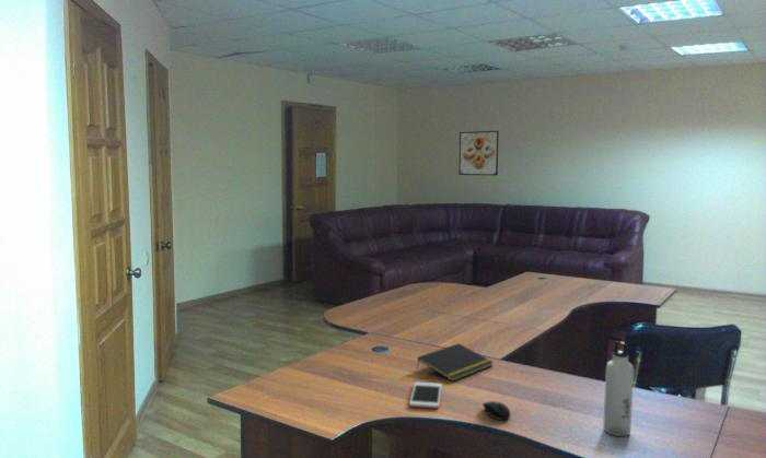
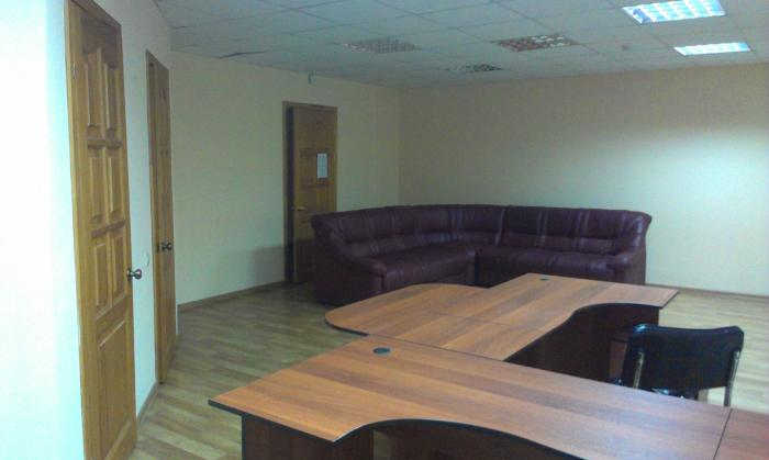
- cell phone [408,381,443,410]
- water bottle [602,340,635,437]
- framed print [457,130,500,176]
- mouse [481,400,511,421]
- notepad [416,342,495,383]
